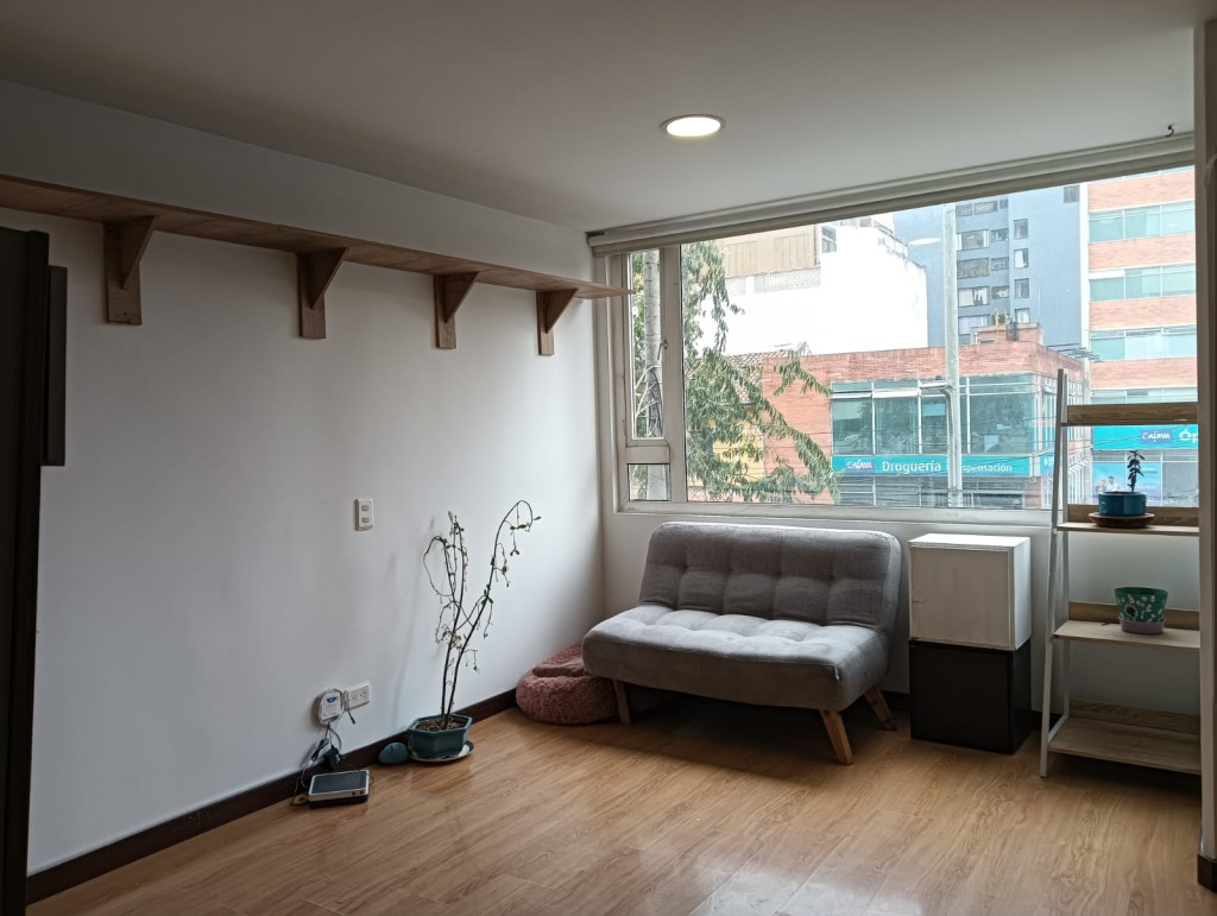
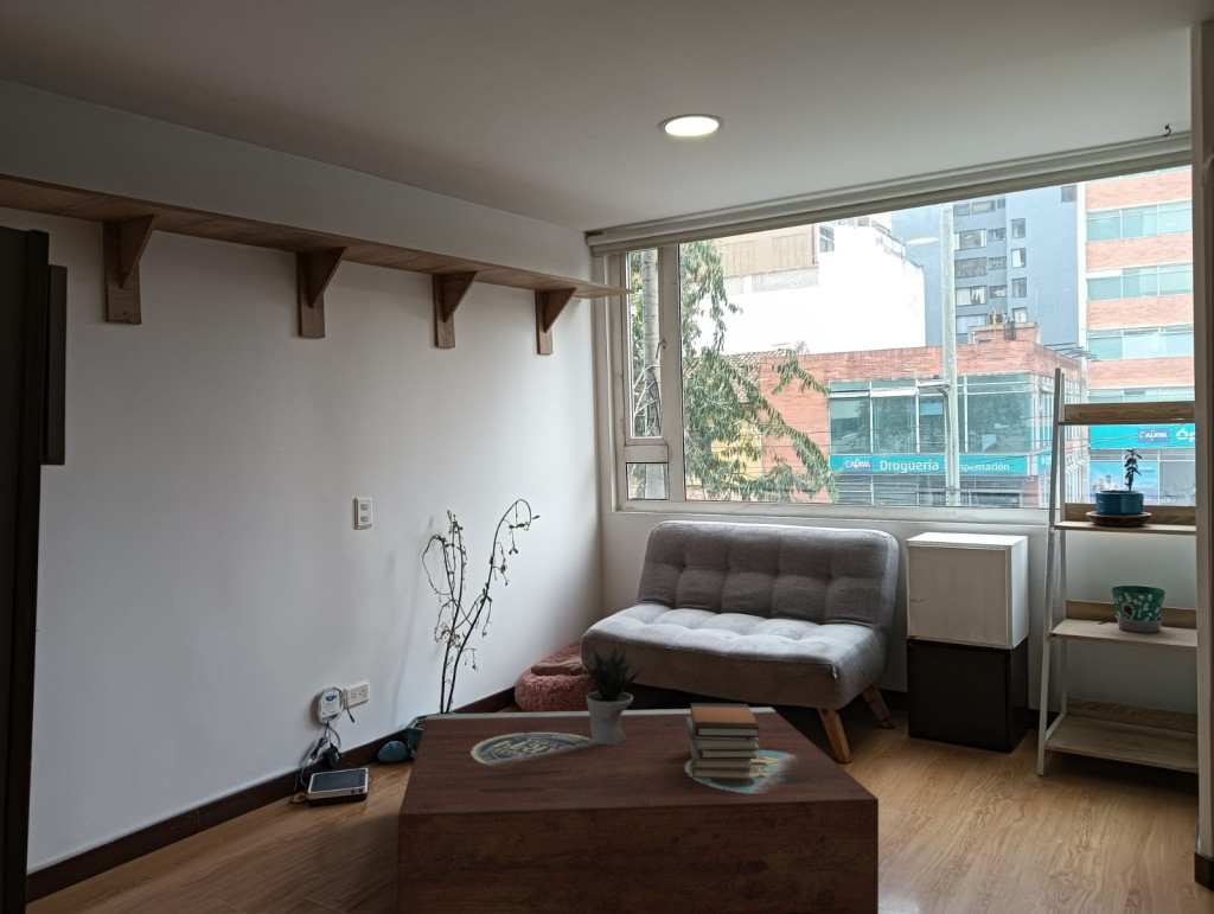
+ book stack [686,702,760,780]
+ potted plant [581,639,647,744]
+ stereo [396,707,880,914]
